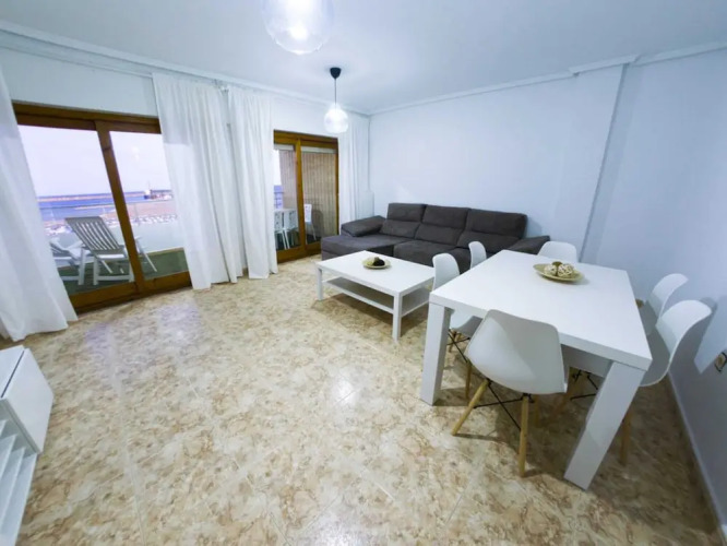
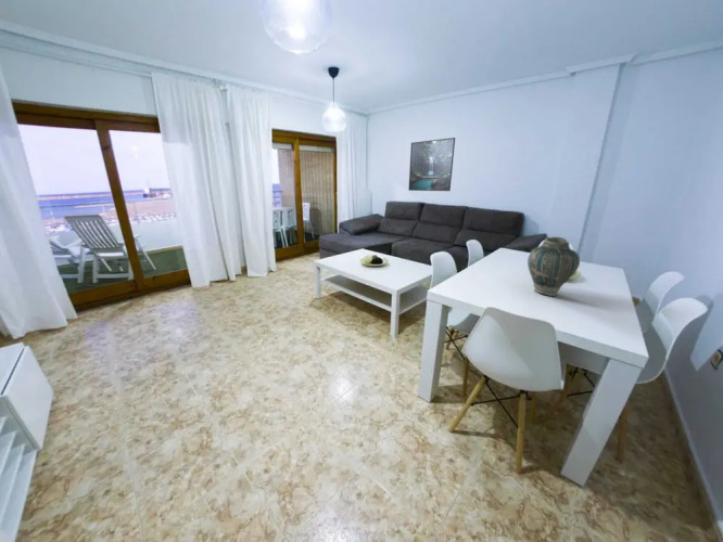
+ vase [527,236,581,297]
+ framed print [407,137,456,192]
